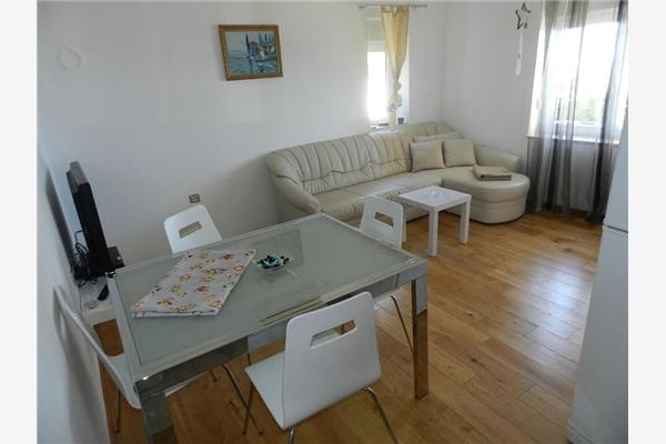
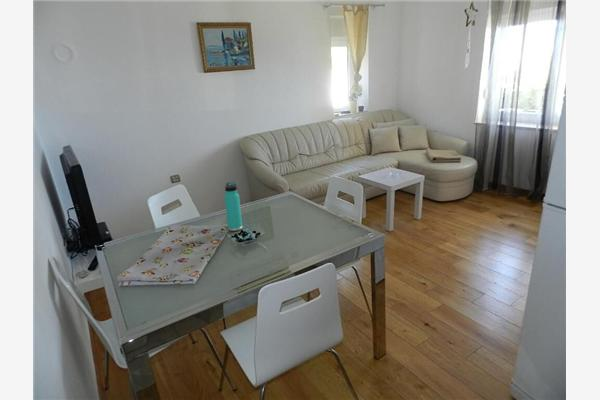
+ thermos bottle [223,181,243,232]
